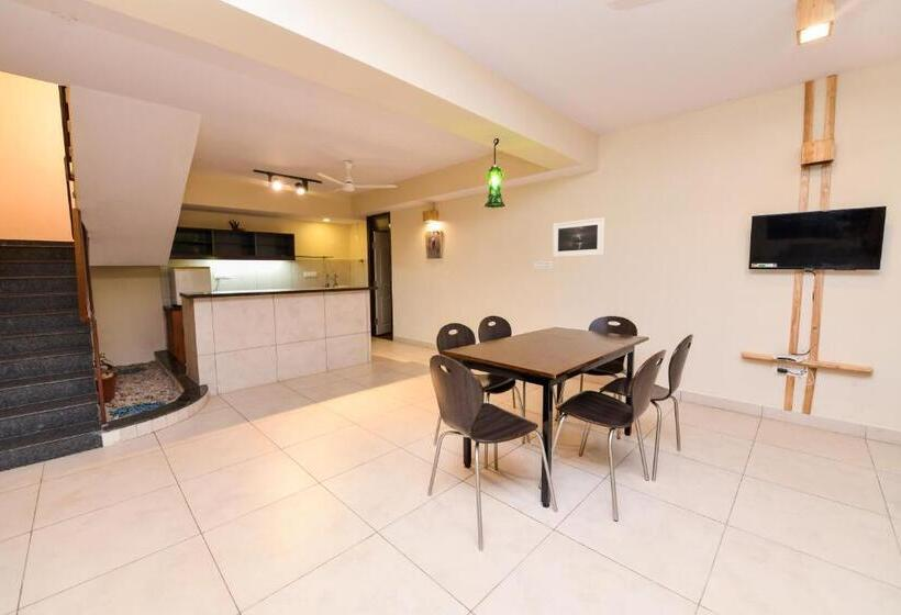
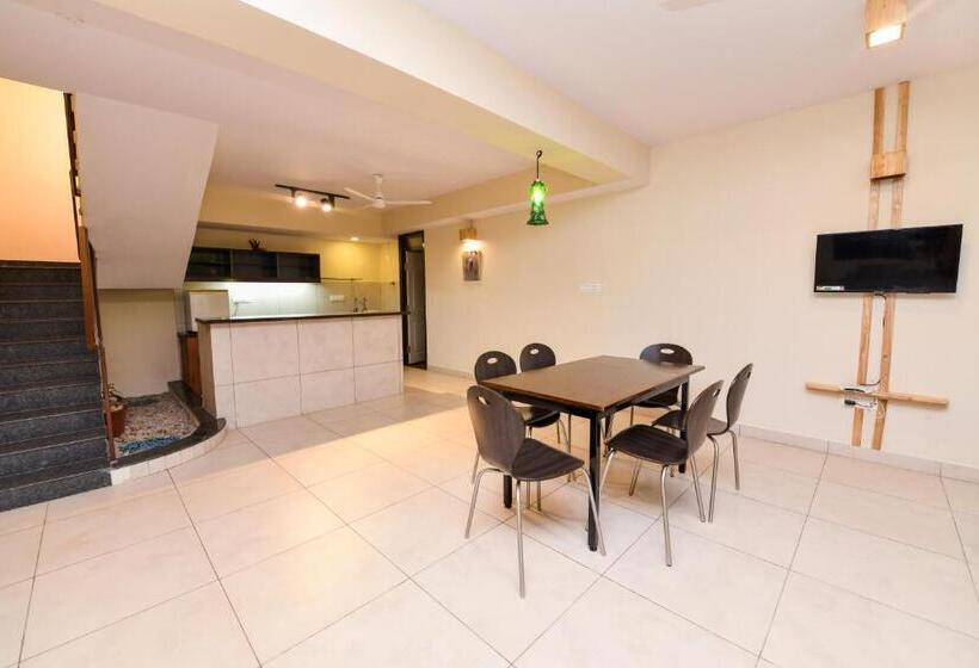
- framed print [552,216,605,258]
